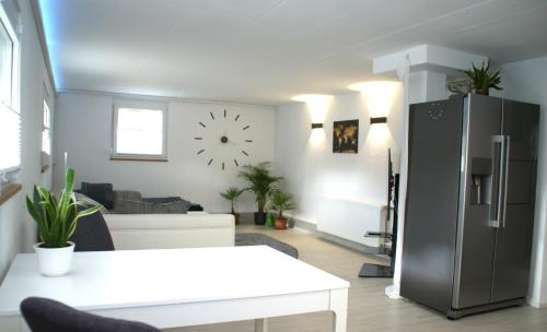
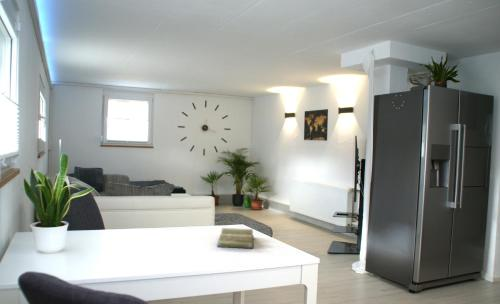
+ diary [216,227,255,250]
